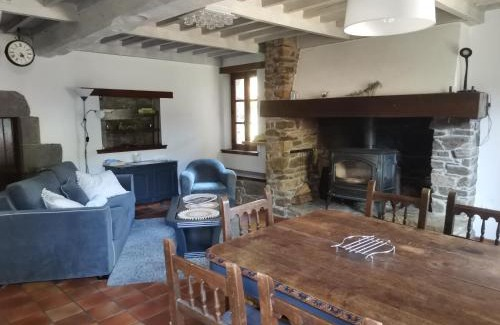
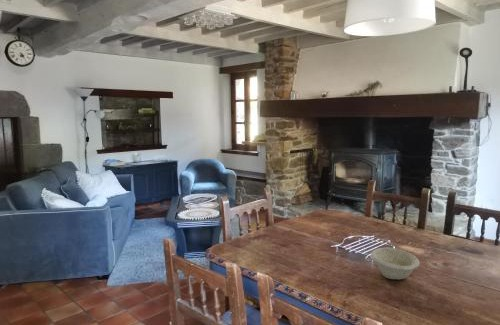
+ bowl [370,246,421,280]
